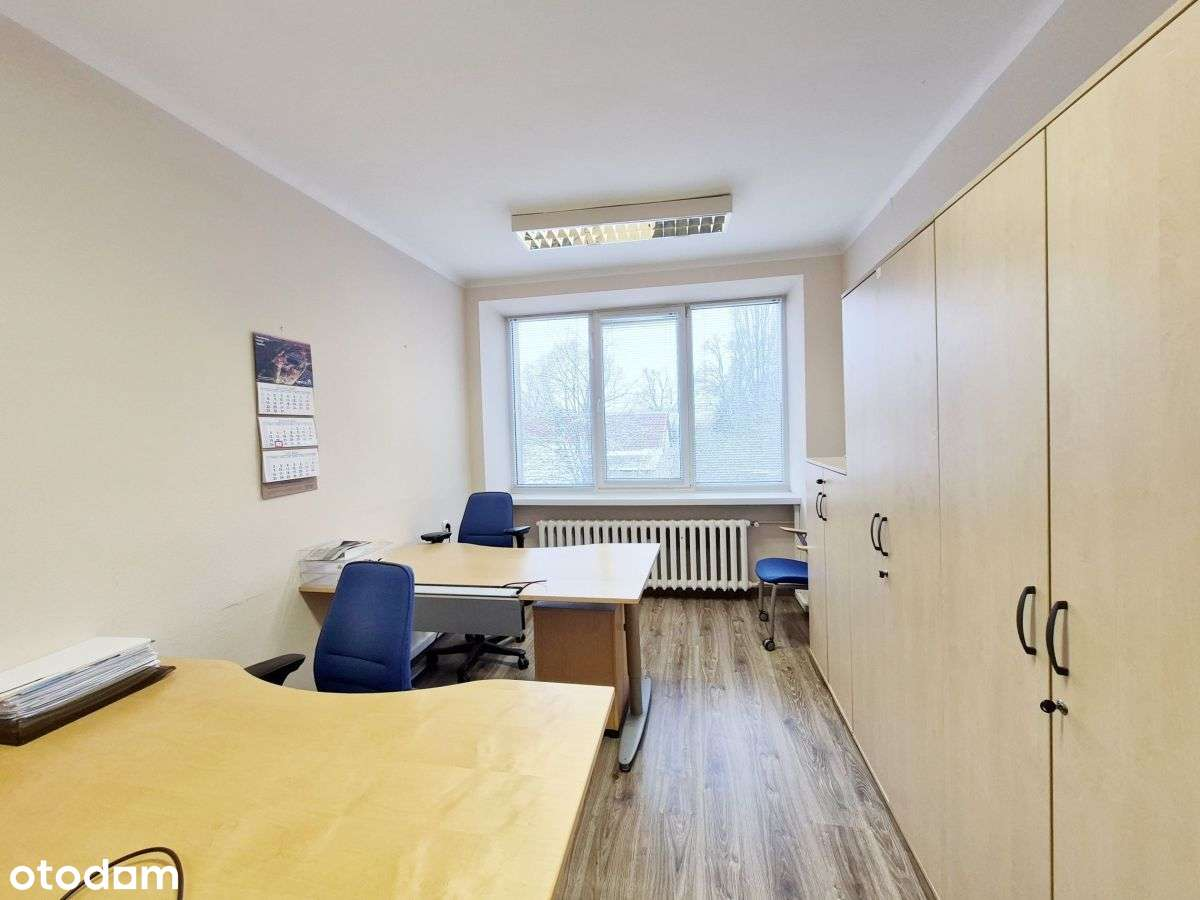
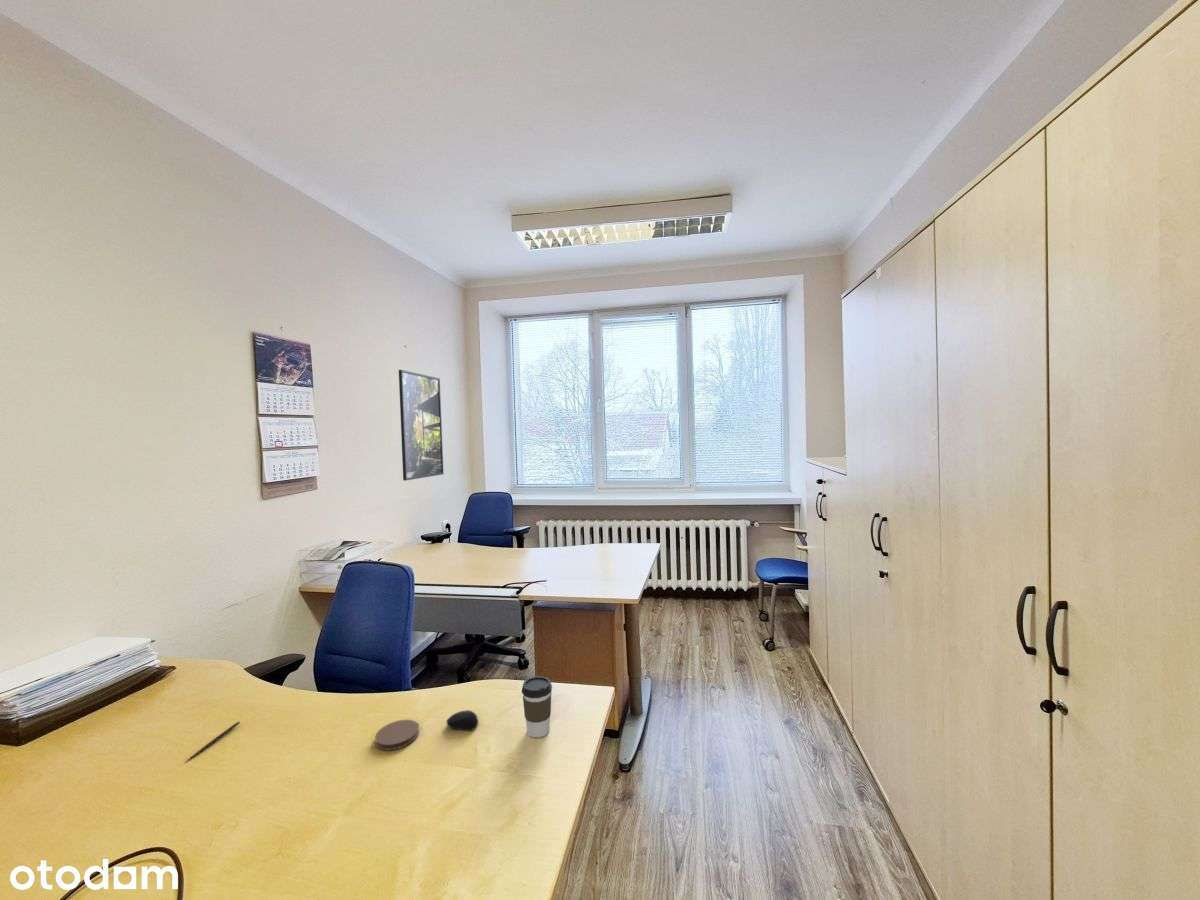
+ coffee cup [521,675,553,738]
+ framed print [398,369,444,482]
+ coaster [374,719,420,751]
+ computer mouse [445,709,479,732]
+ pen [185,721,241,763]
